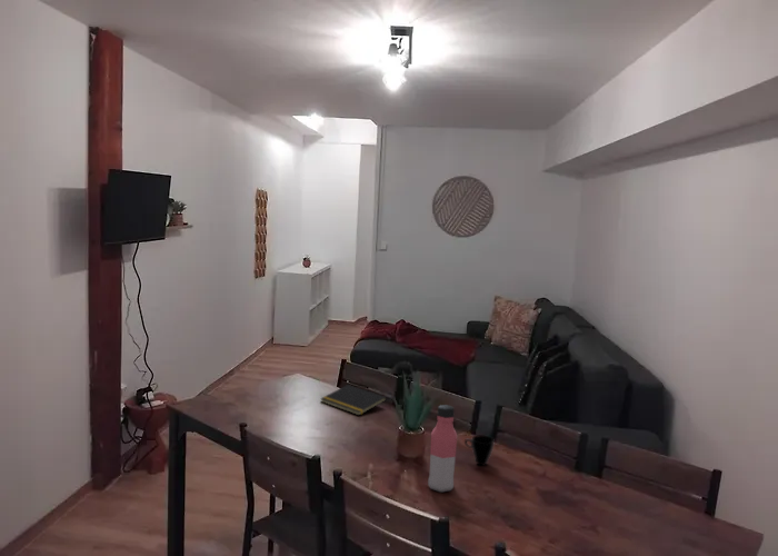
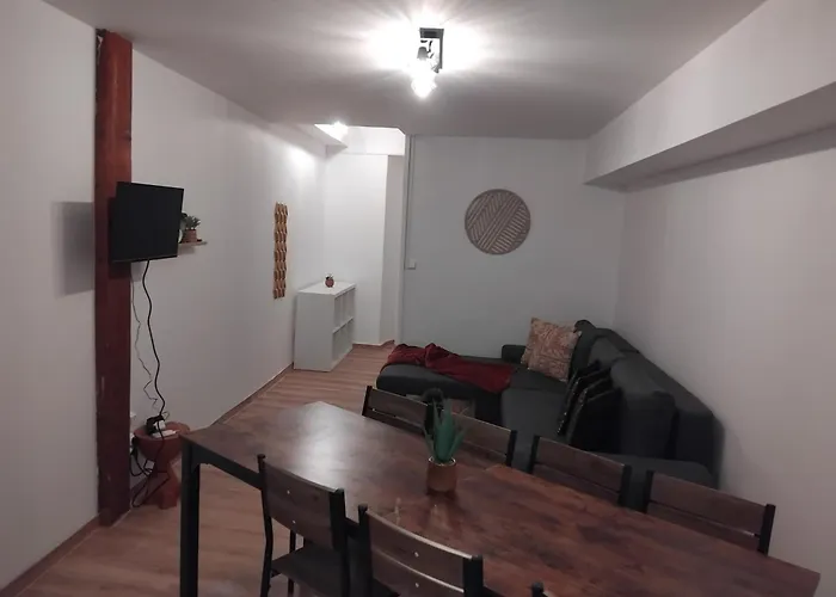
- cup [463,434,496,467]
- water bottle [427,404,458,494]
- notepad [319,384,388,416]
